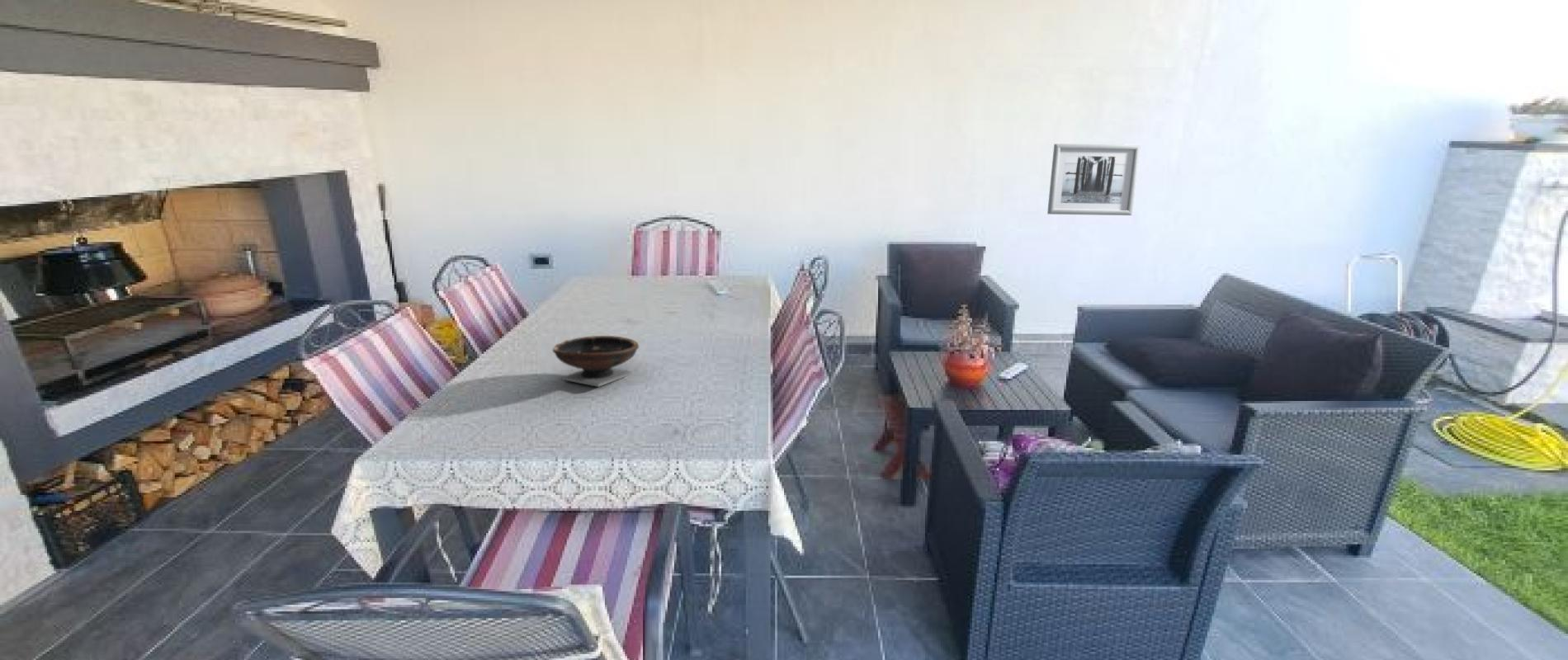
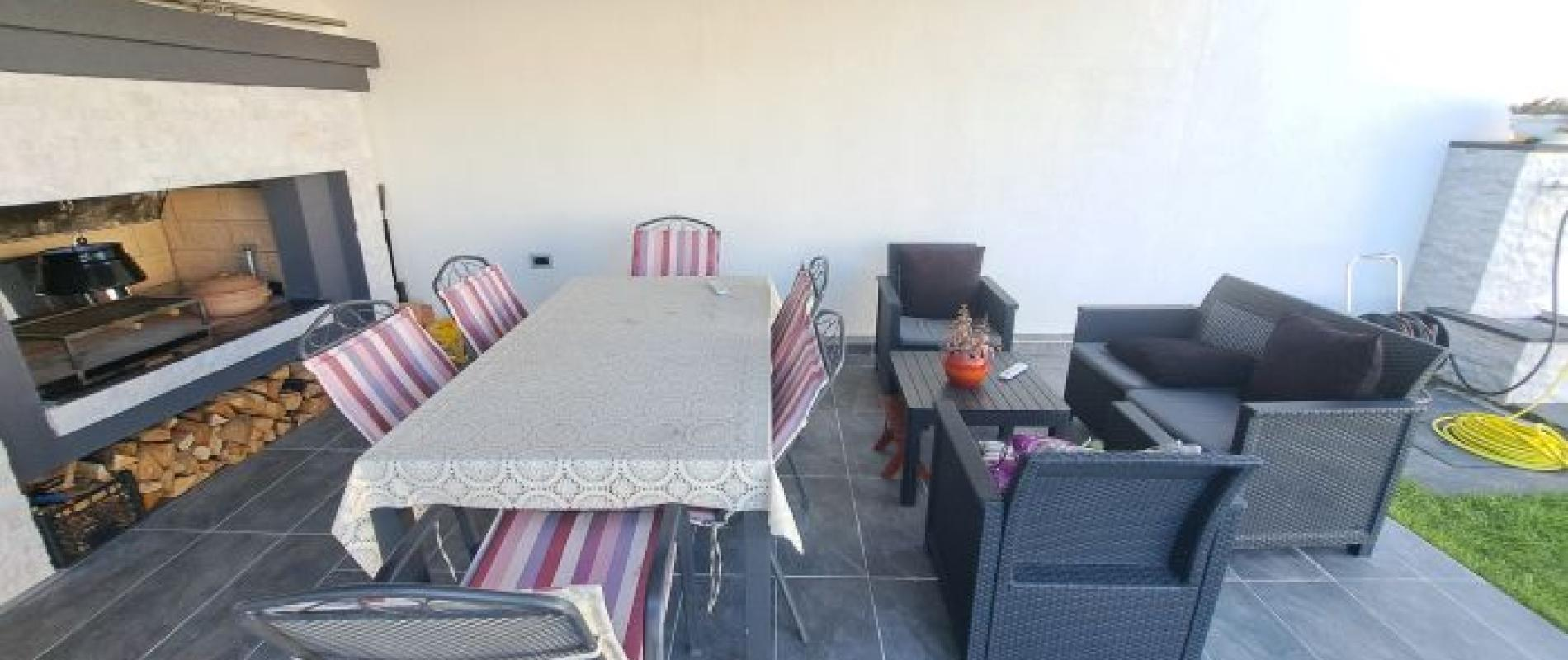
- wall art [1046,143,1141,216]
- bowl [552,335,640,388]
